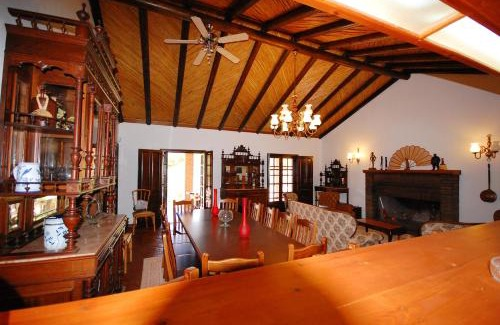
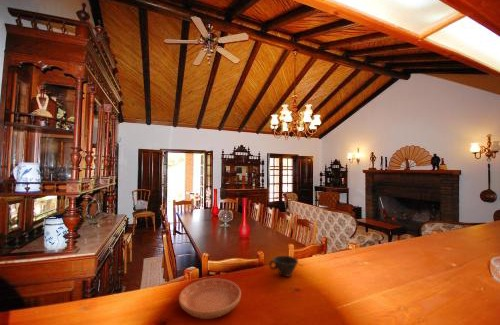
+ cup [268,255,299,278]
+ saucer [178,278,242,320]
